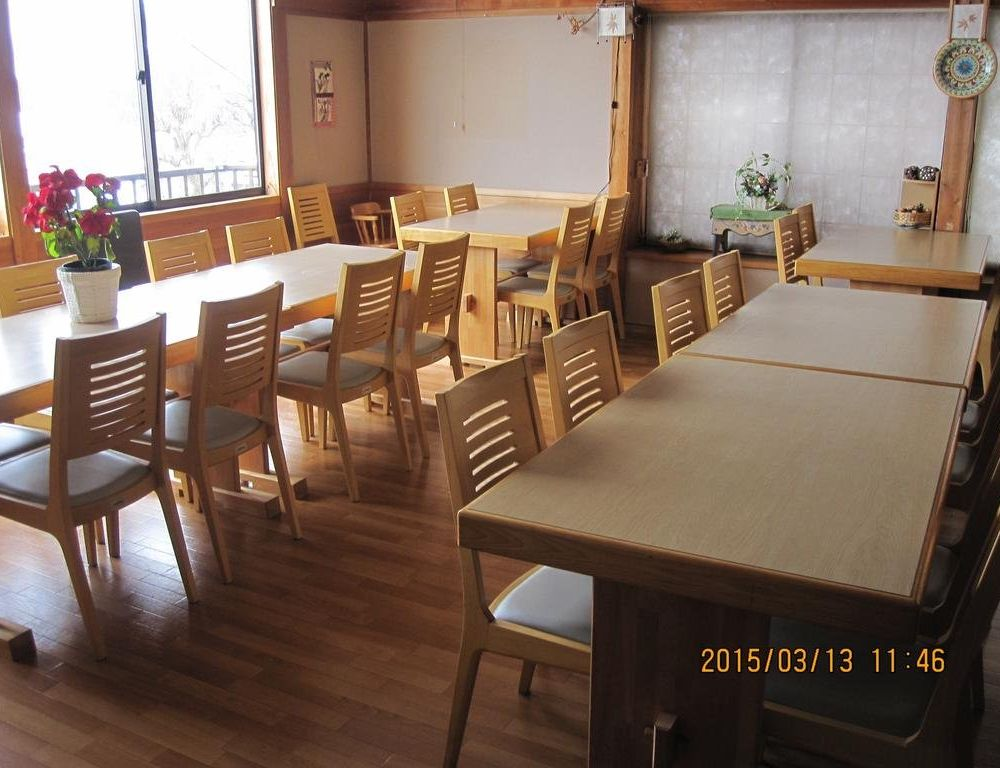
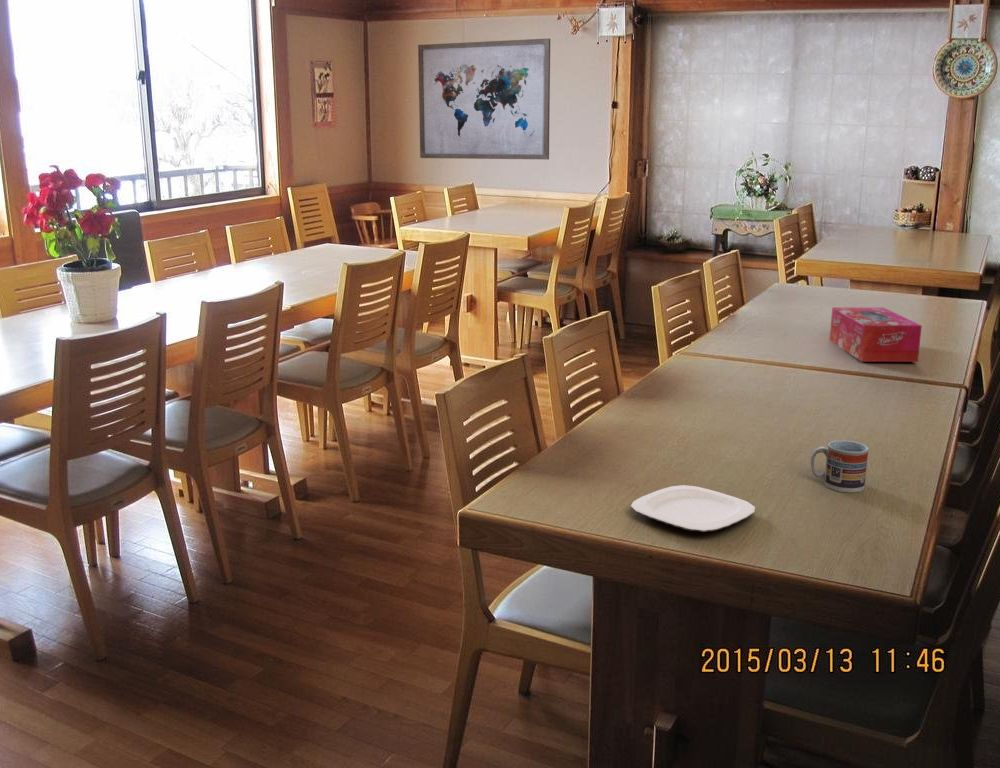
+ cup [810,439,870,494]
+ plate [630,484,756,533]
+ tissue box [829,306,923,363]
+ wall art [417,38,551,161]
